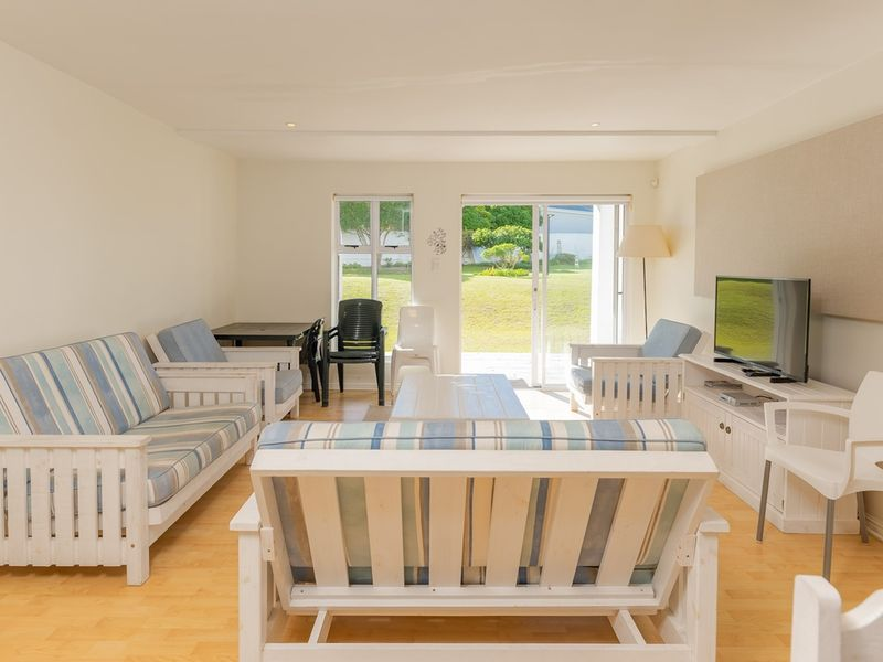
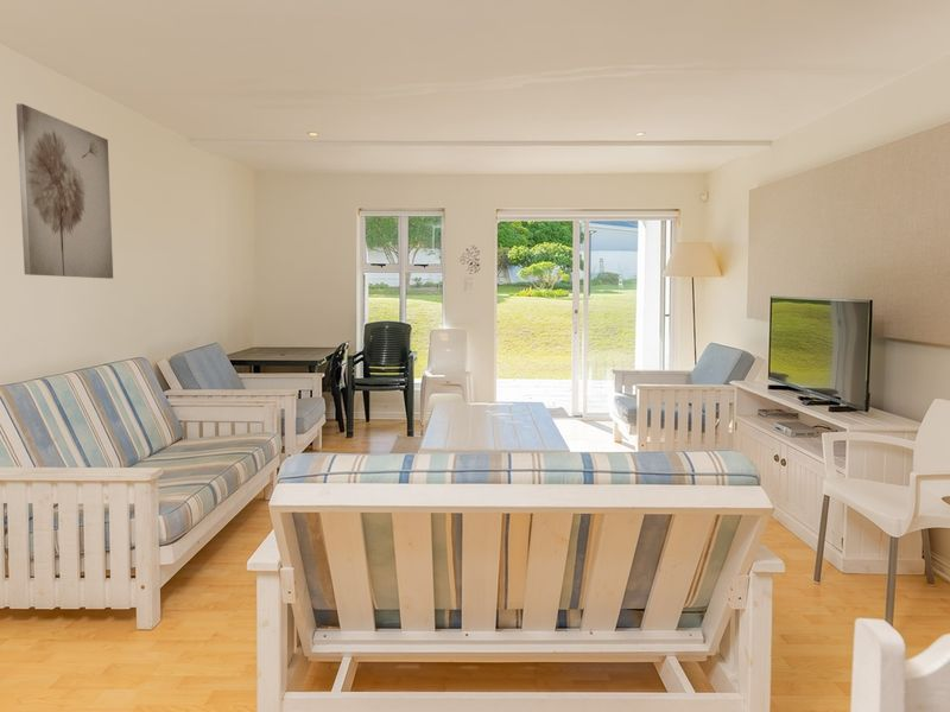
+ wall art [15,102,114,280]
